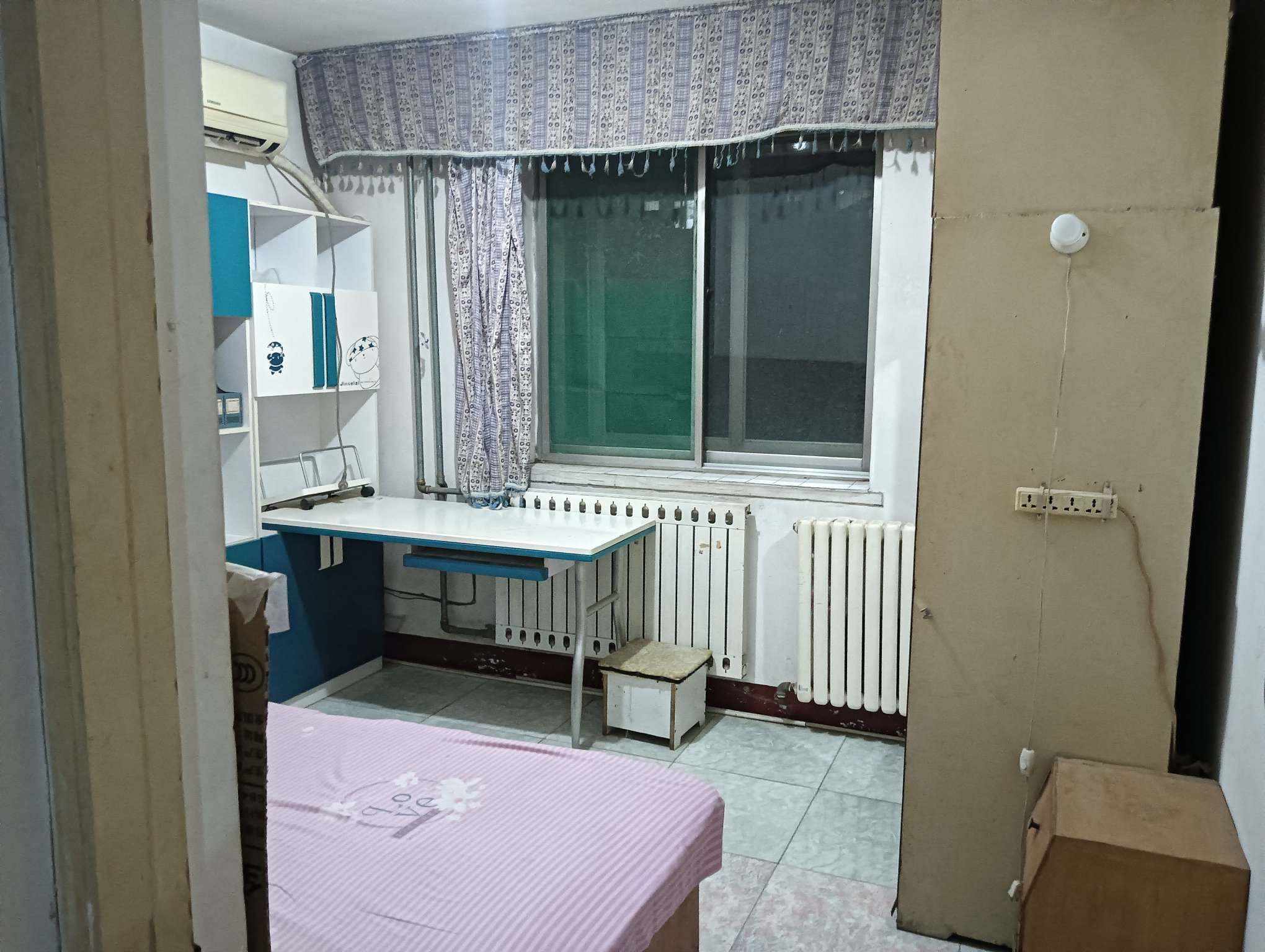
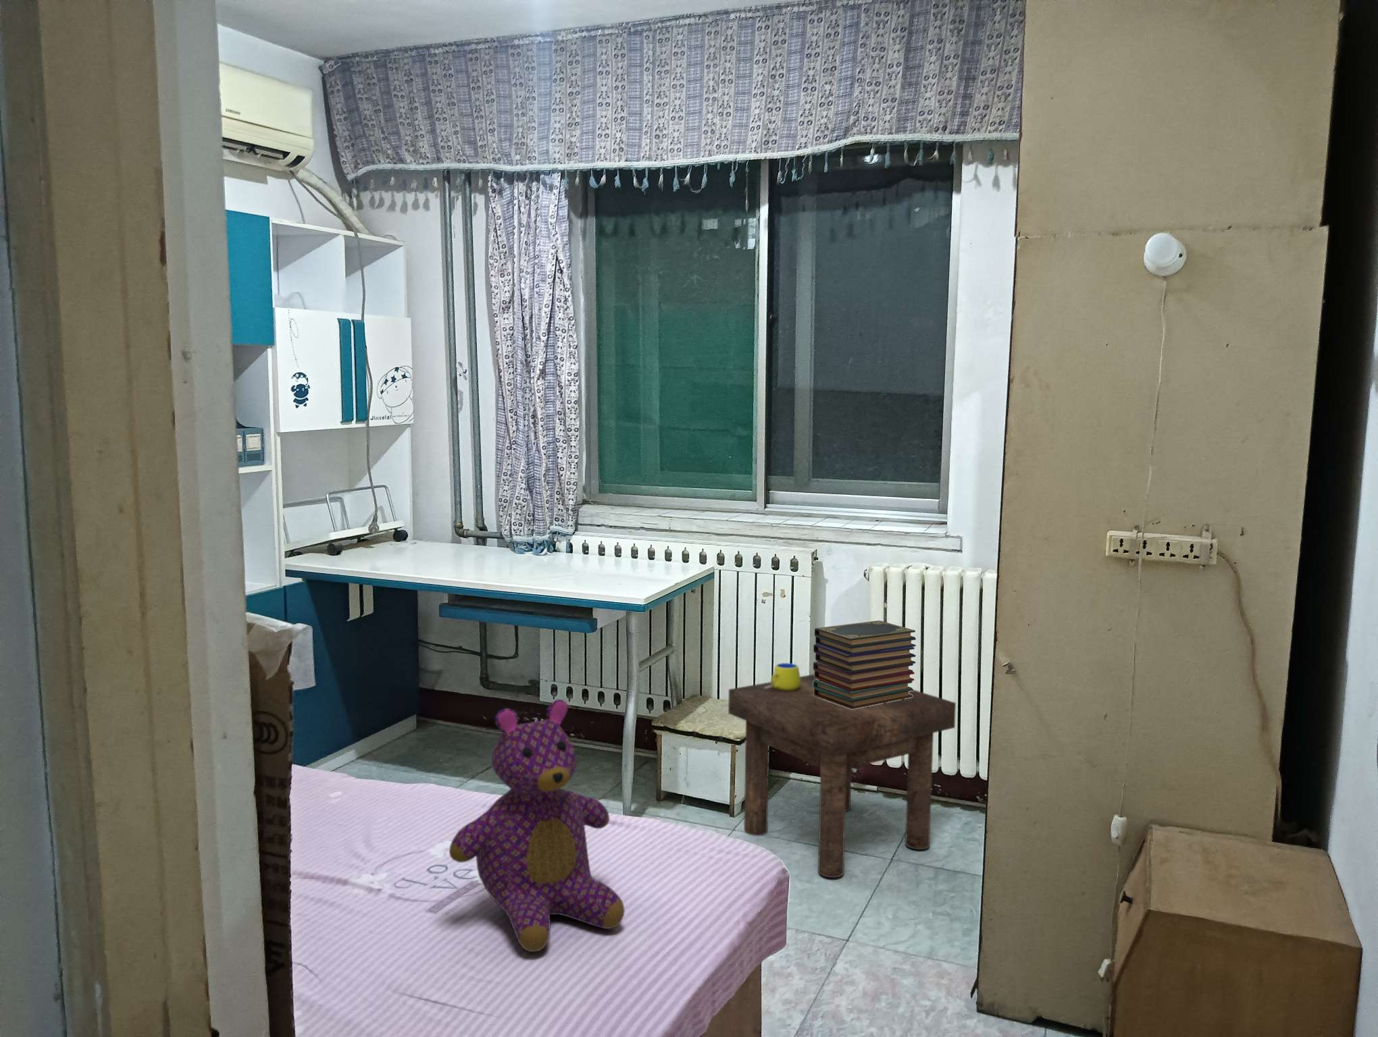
+ mug [765,662,801,691]
+ teddy bear [449,698,625,953]
+ stool [728,674,956,878]
+ book stack [813,620,916,709]
